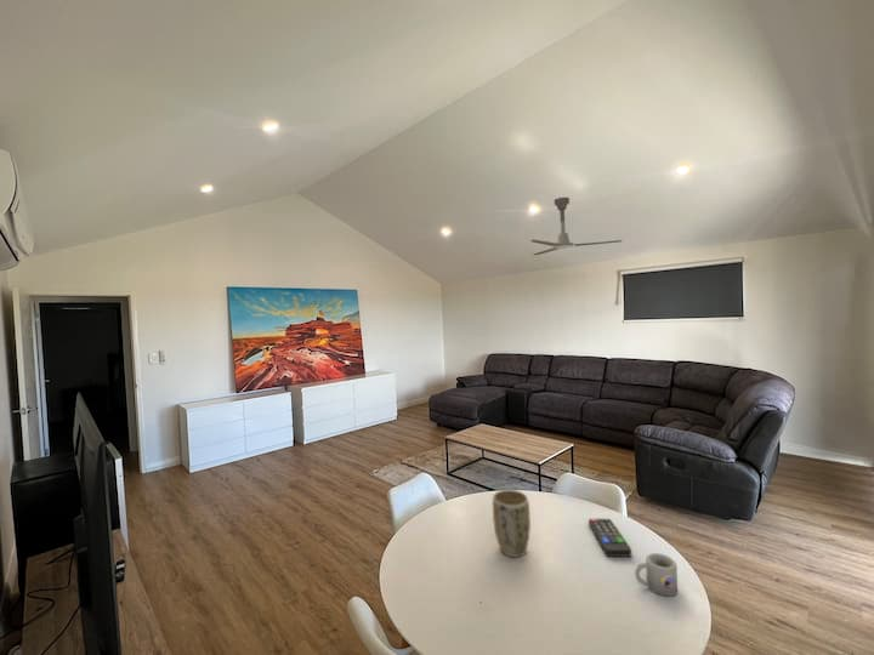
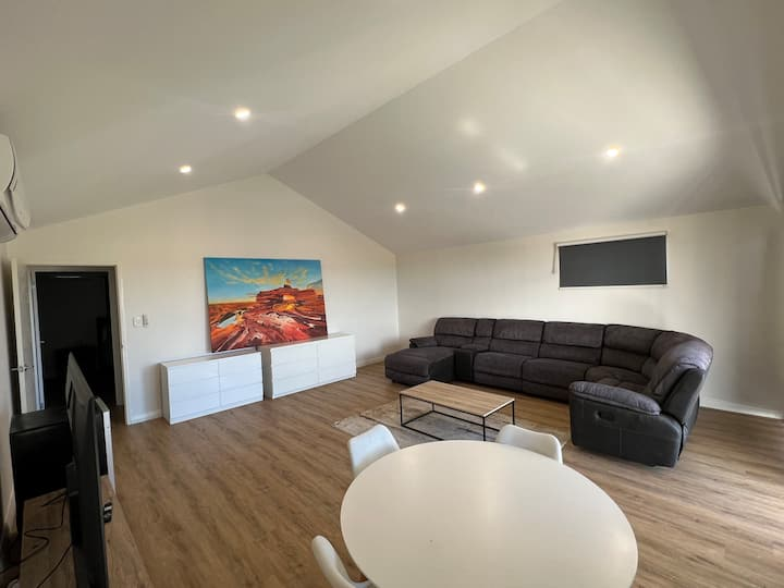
- remote control [588,517,632,558]
- plant pot [492,489,532,558]
- ceiling fan [530,196,623,256]
- mug [634,552,679,598]
